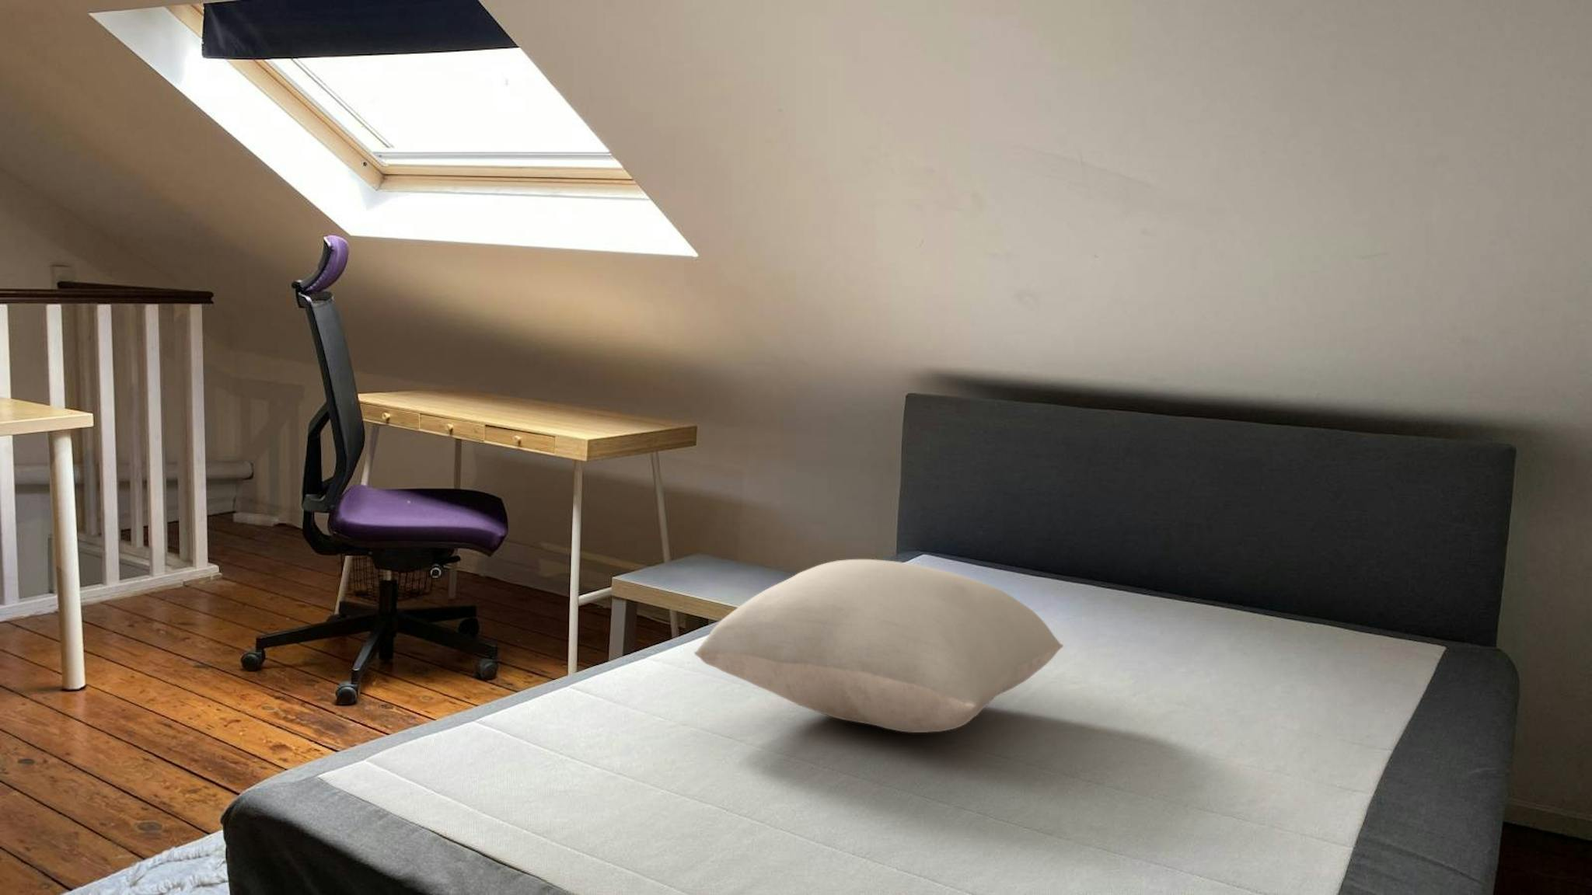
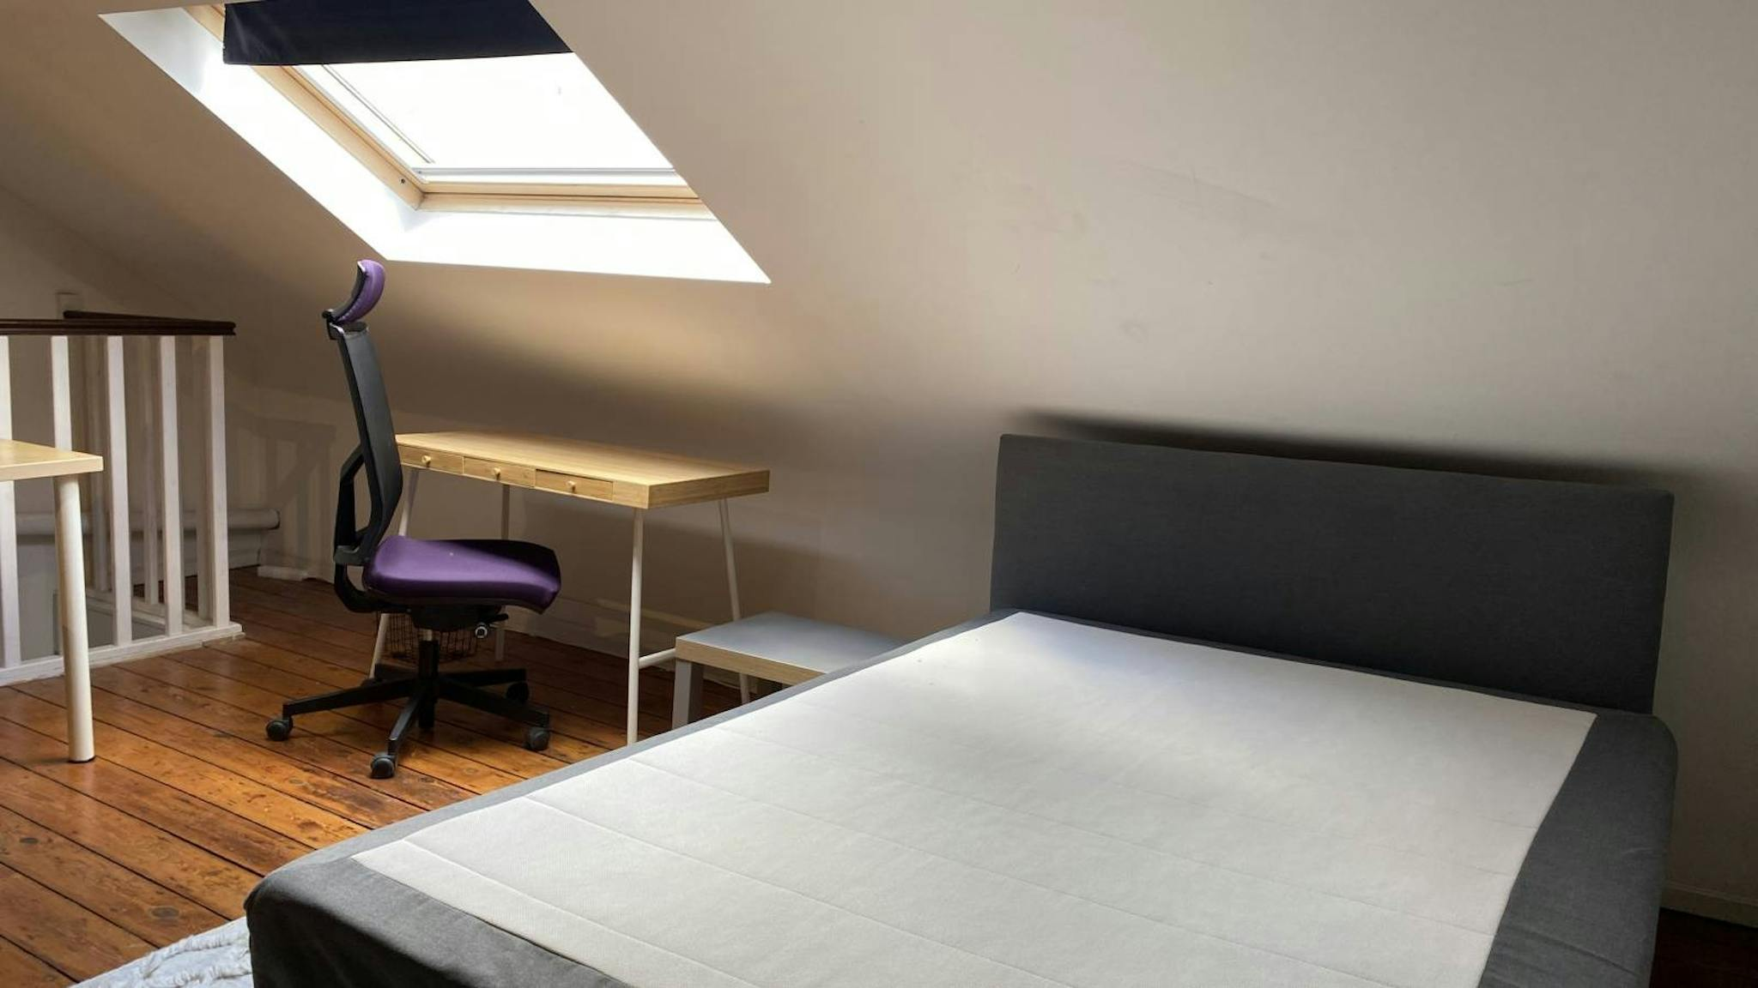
- pillow [693,558,1064,733]
